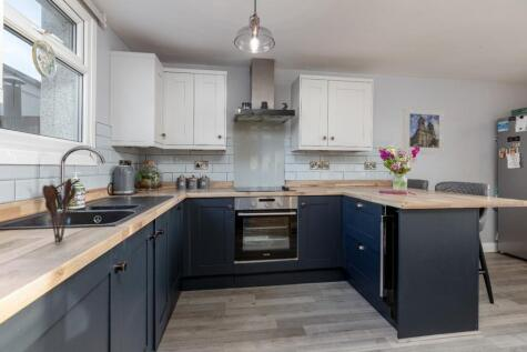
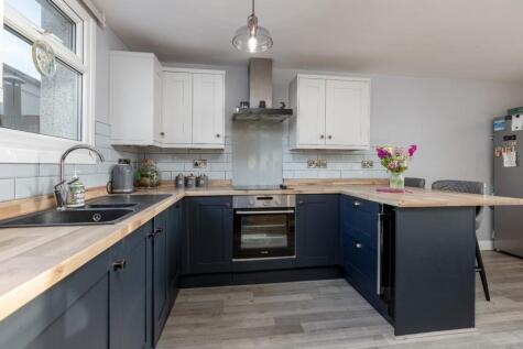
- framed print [402,105,447,157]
- utensil holder [41,178,77,244]
